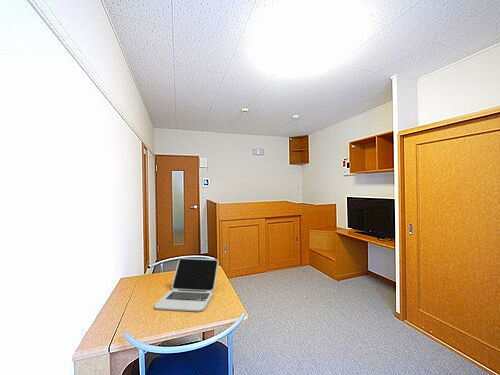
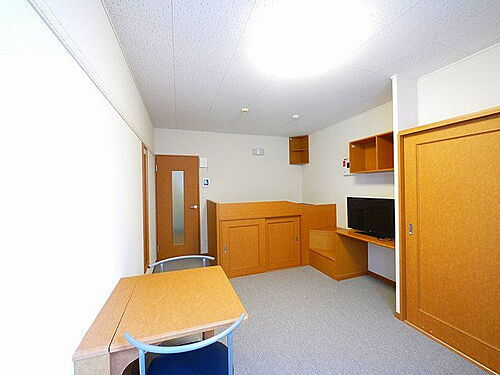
- laptop [153,257,219,313]
